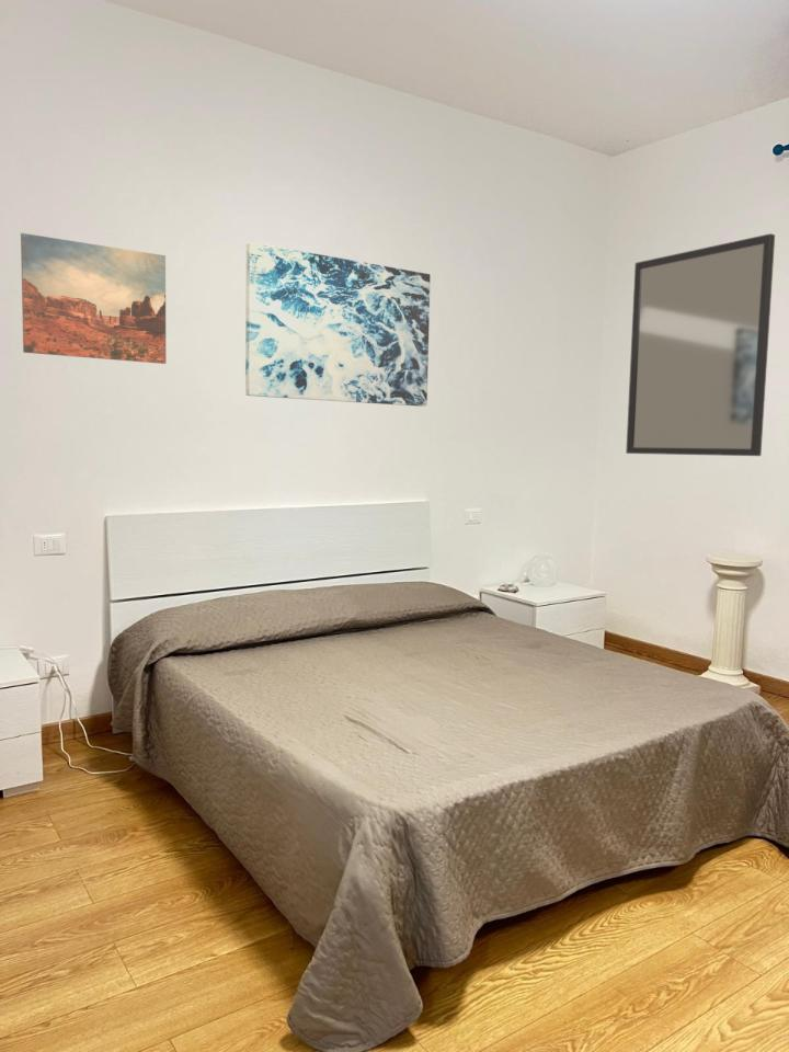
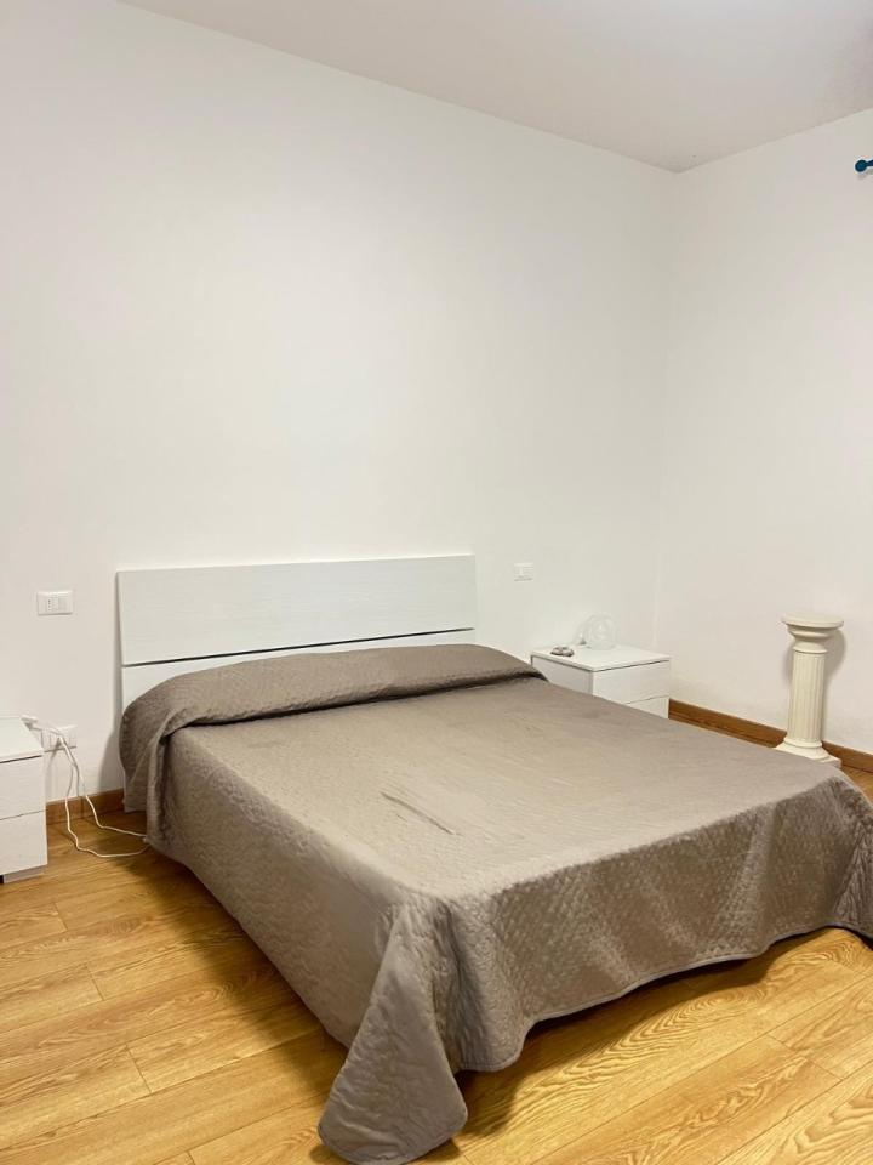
- wall art [244,241,432,408]
- wall art [20,232,167,365]
- home mirror [625,232,776,457]
